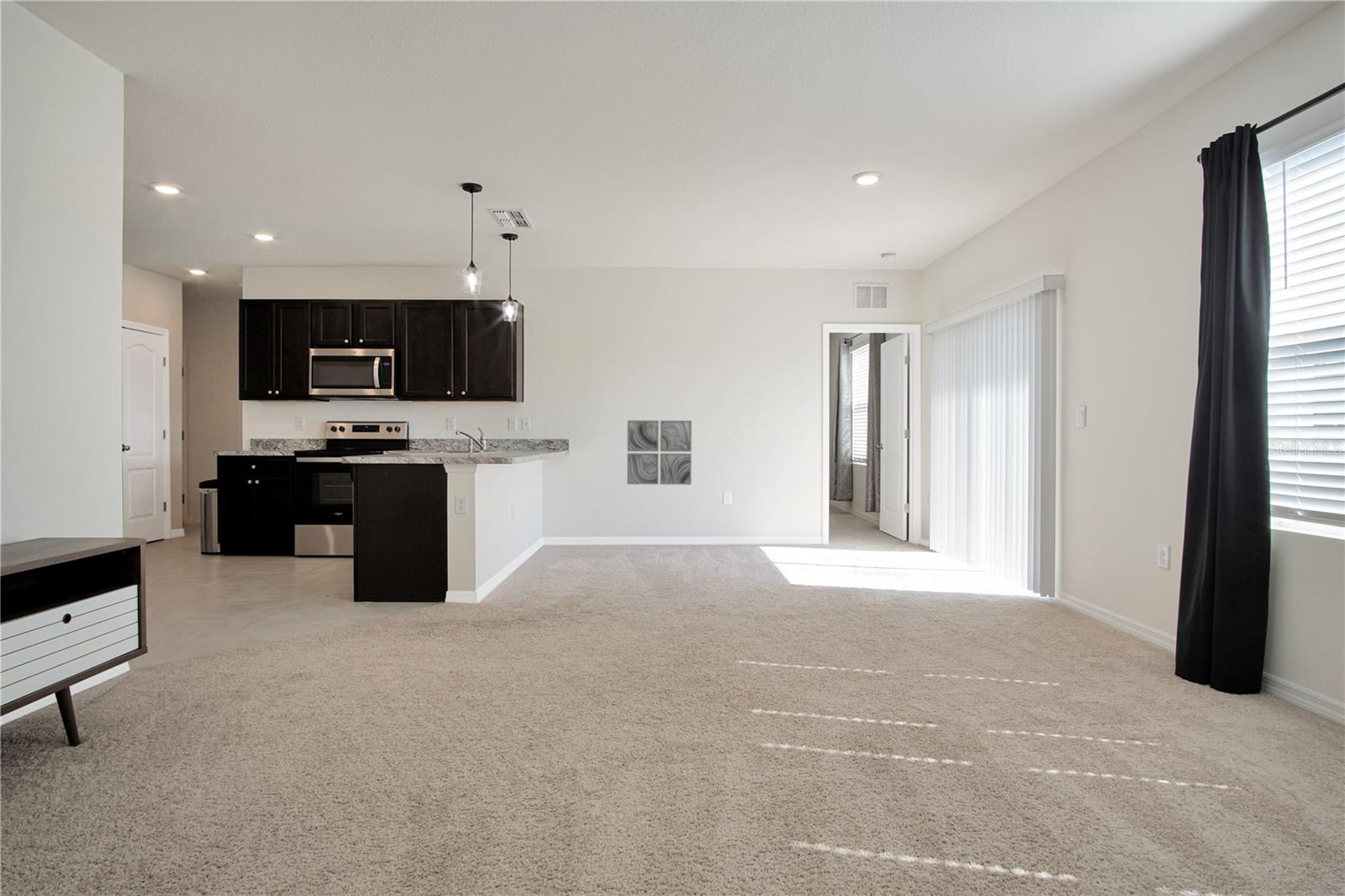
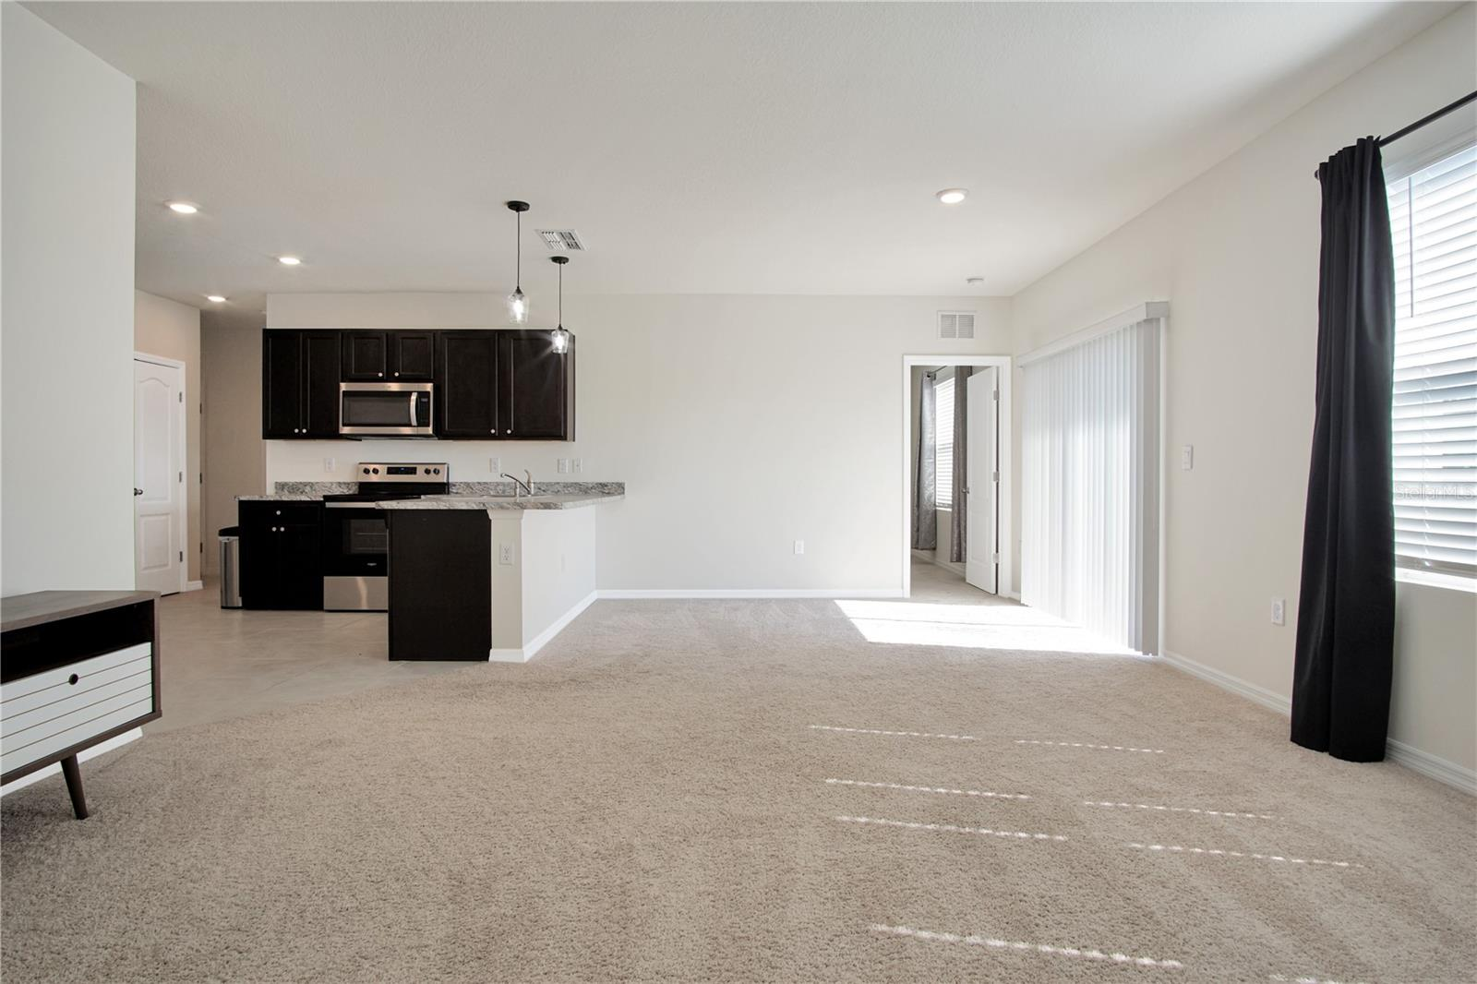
- wall art [626,419,693,486]
